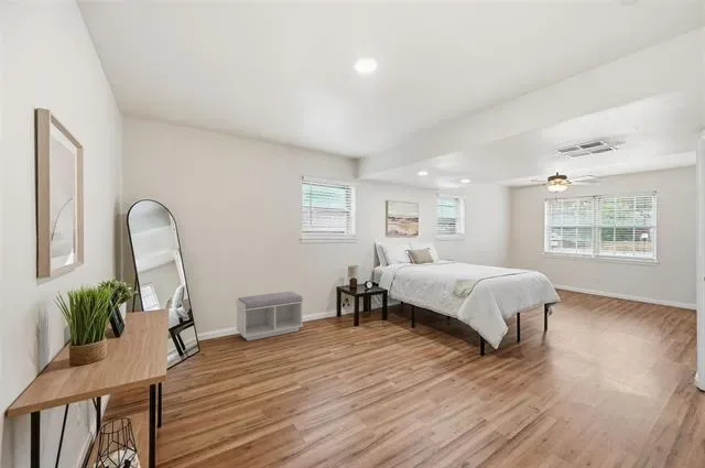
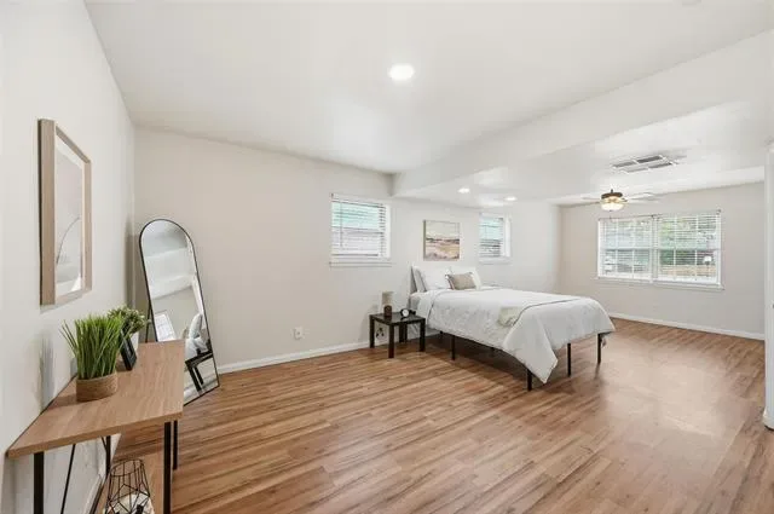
- bench [235,291,304,341]
